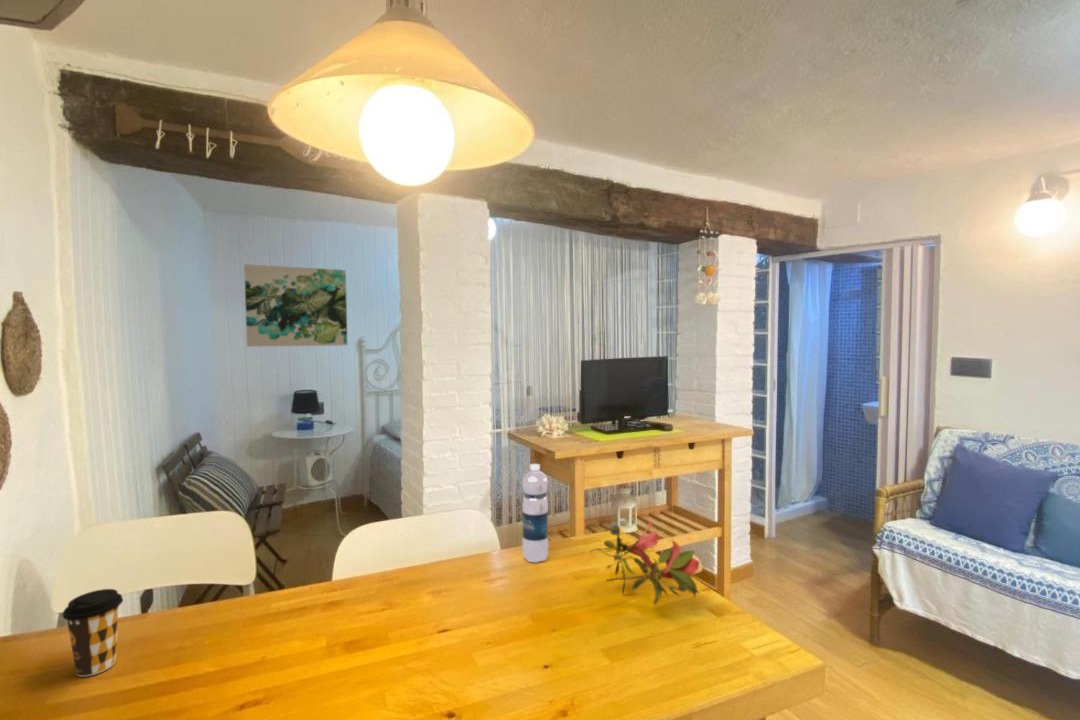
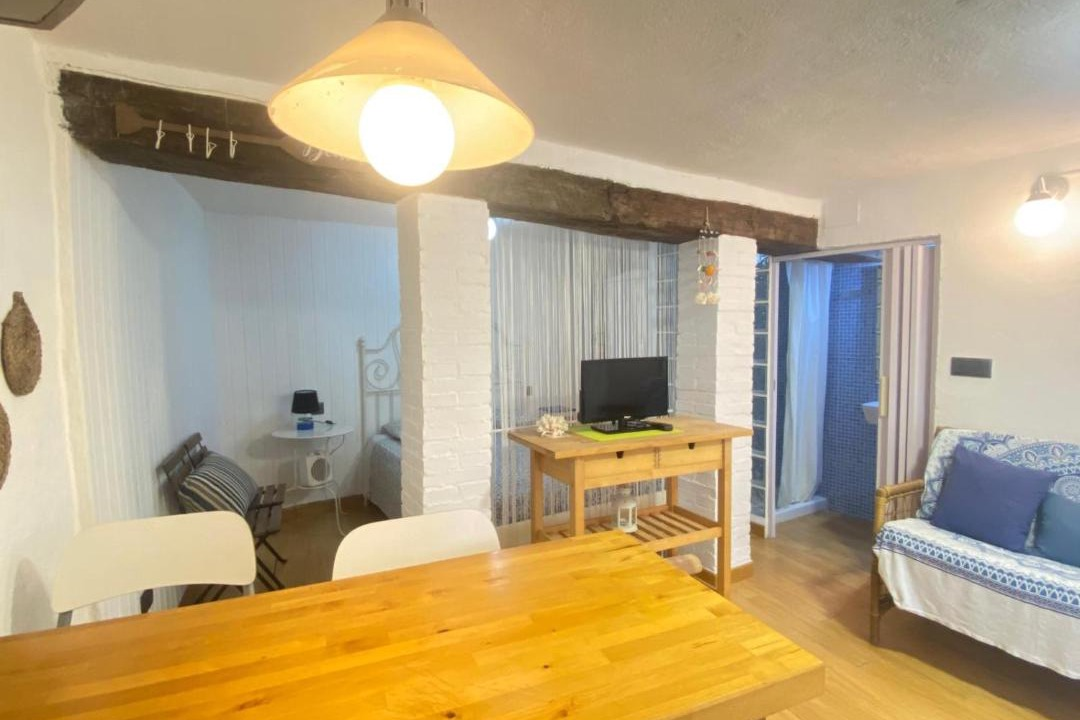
- wall art [243,263,348,348]
- water bottle [521,463,549,563]
- flower [589,520,701,606]
- coffee cup [62,588,124,678]
